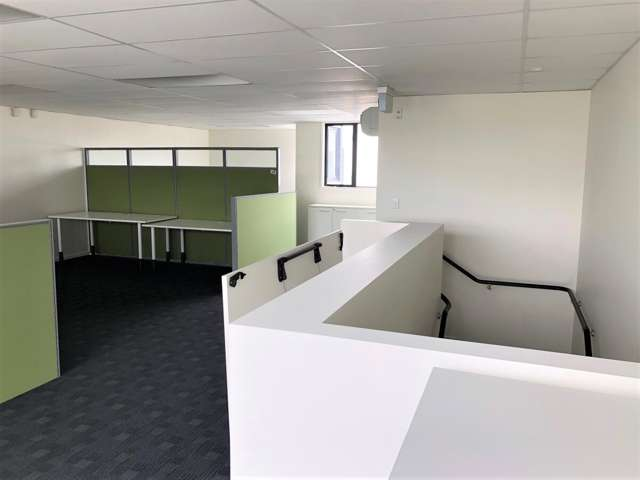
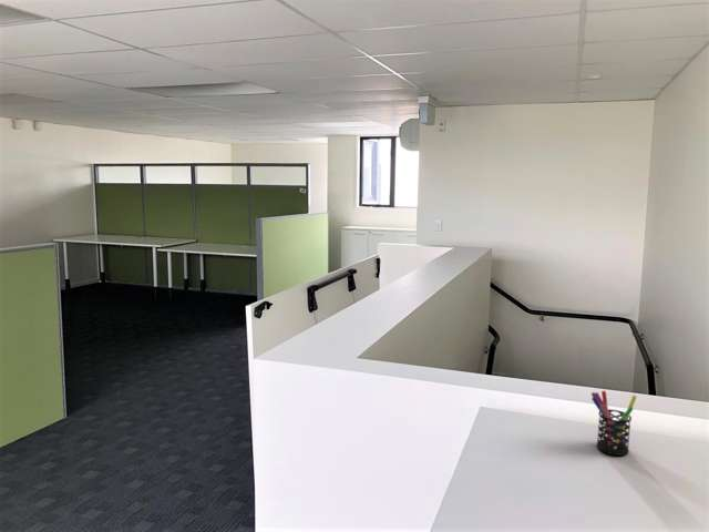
+ pen holder [590,390,638,457]
